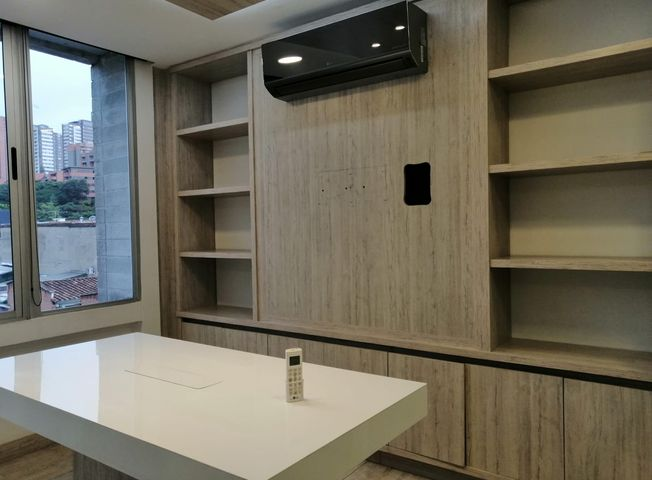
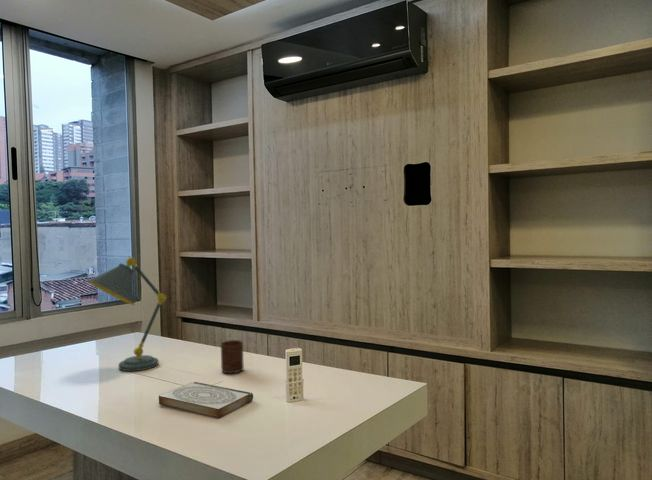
+ book [158,381,254,419]
+ desk lamp [86,256,167,372]
+ cup [220,339,245,374]
